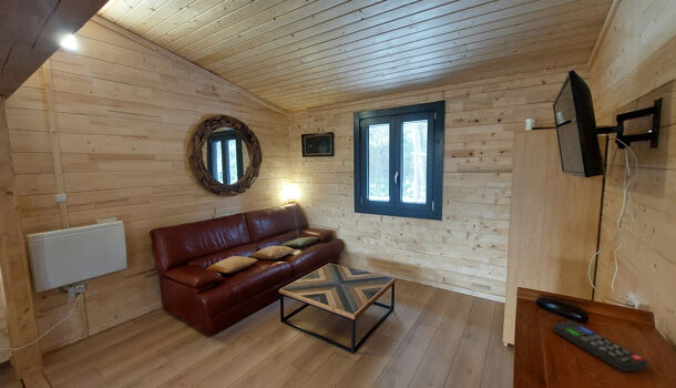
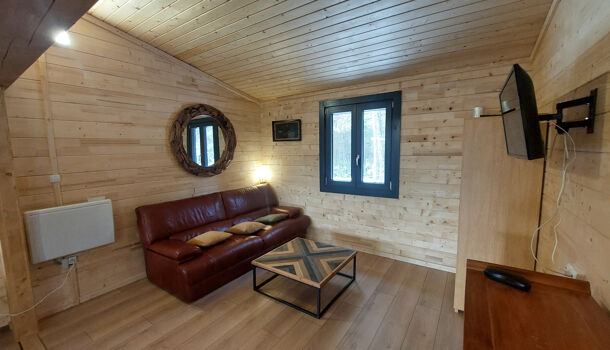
- remote control [552,320,648,374]
